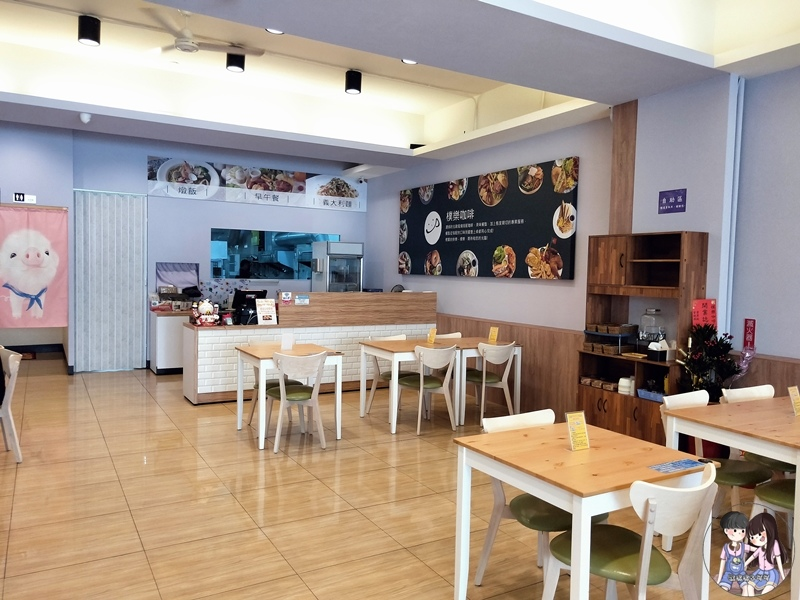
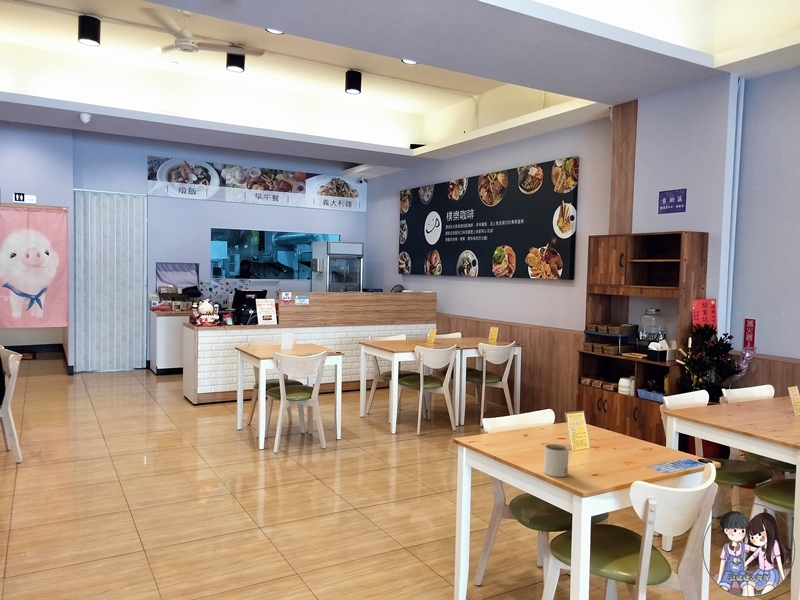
+ mug [543,443,570,478]
